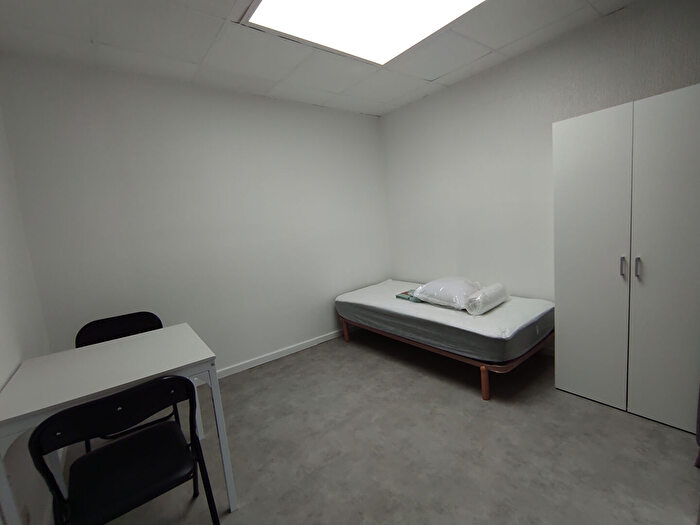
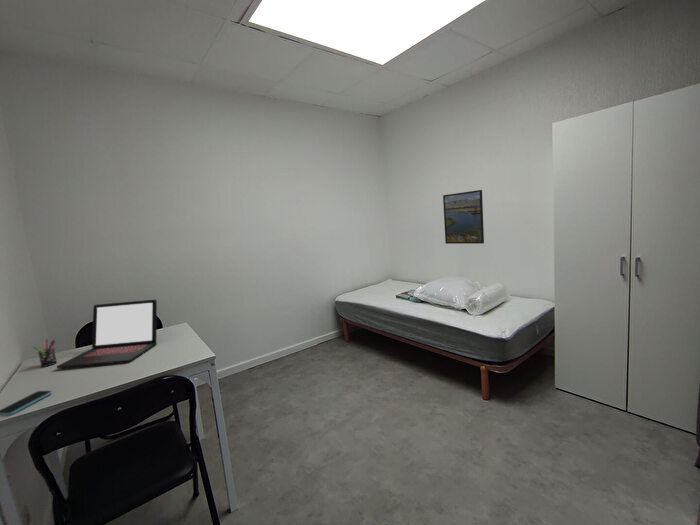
+ pen holder [32,338,58,368]
+ smartphone [0,390,53,416]
+ laptop [56,299,158,369]
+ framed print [442,189,485,245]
